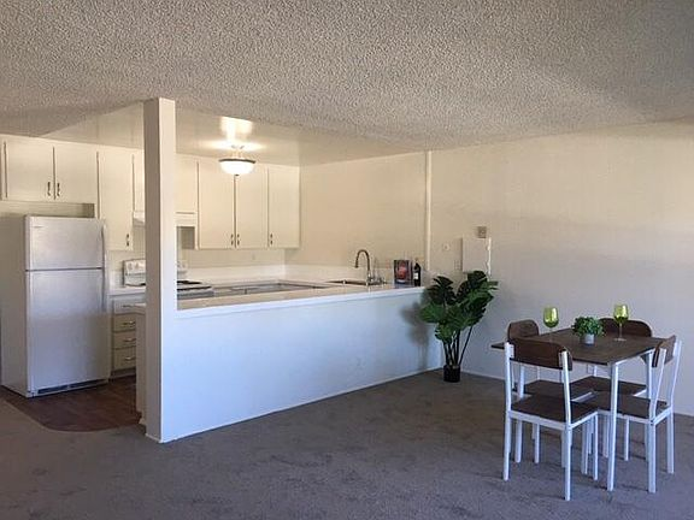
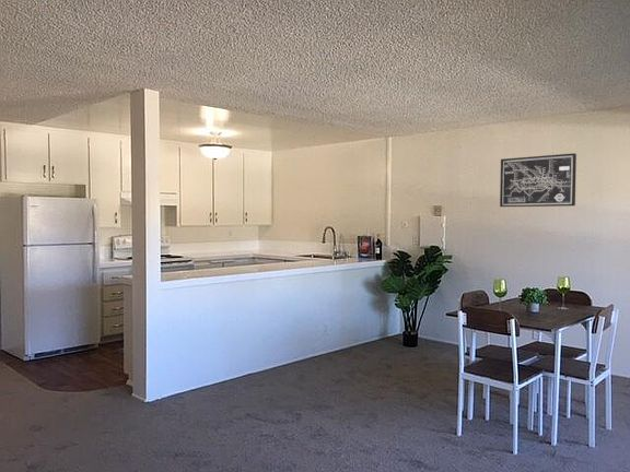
+ wall art [499,152,578,208]
